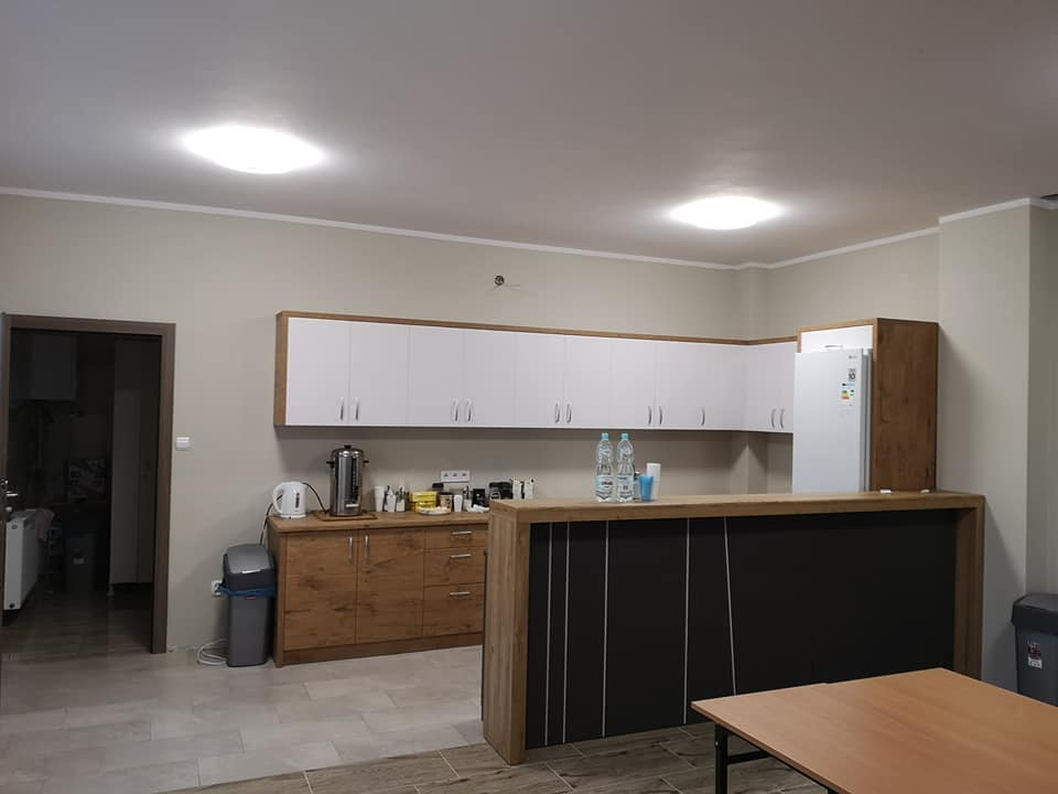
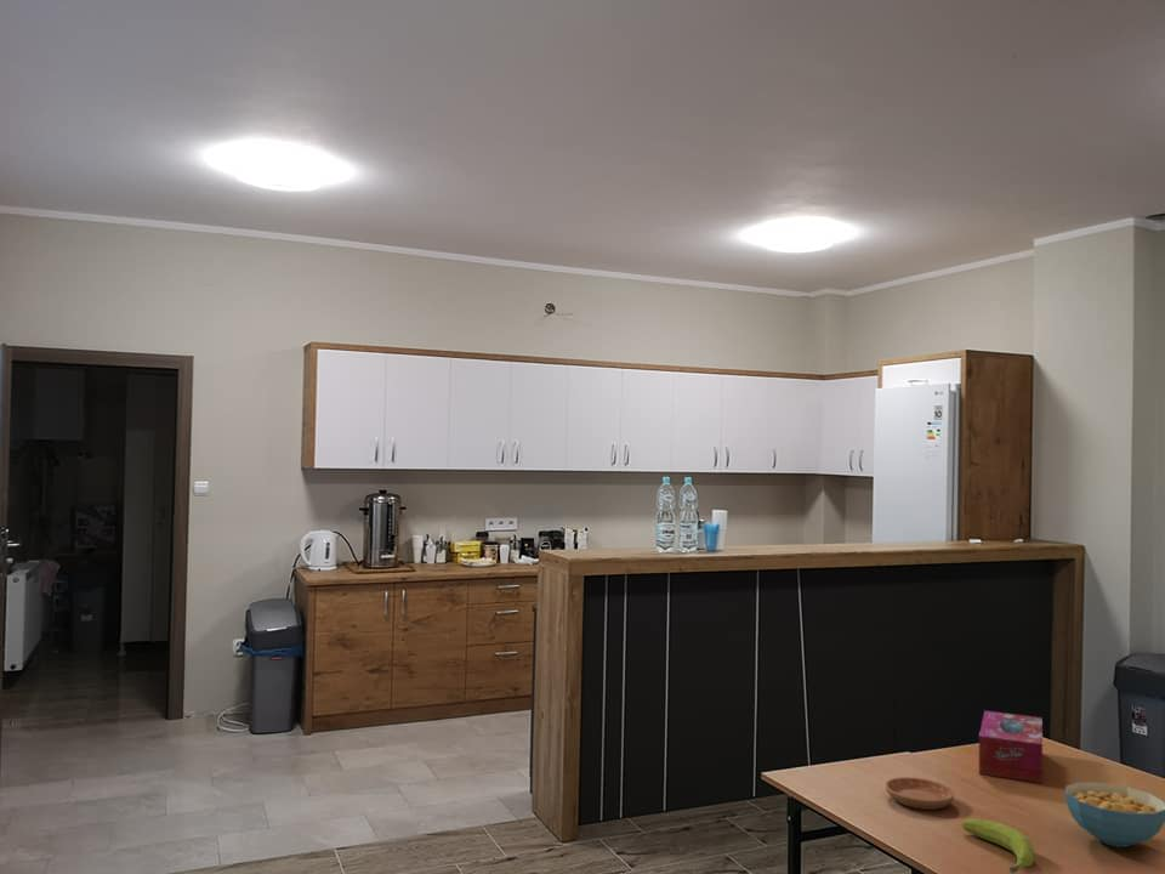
+ cereal bowl [1064,781,1165,849]
+ fruit [960,817,1035,874]
+ saucer [883,776,955,811]
+ tissue box [978,709,1044,784]
